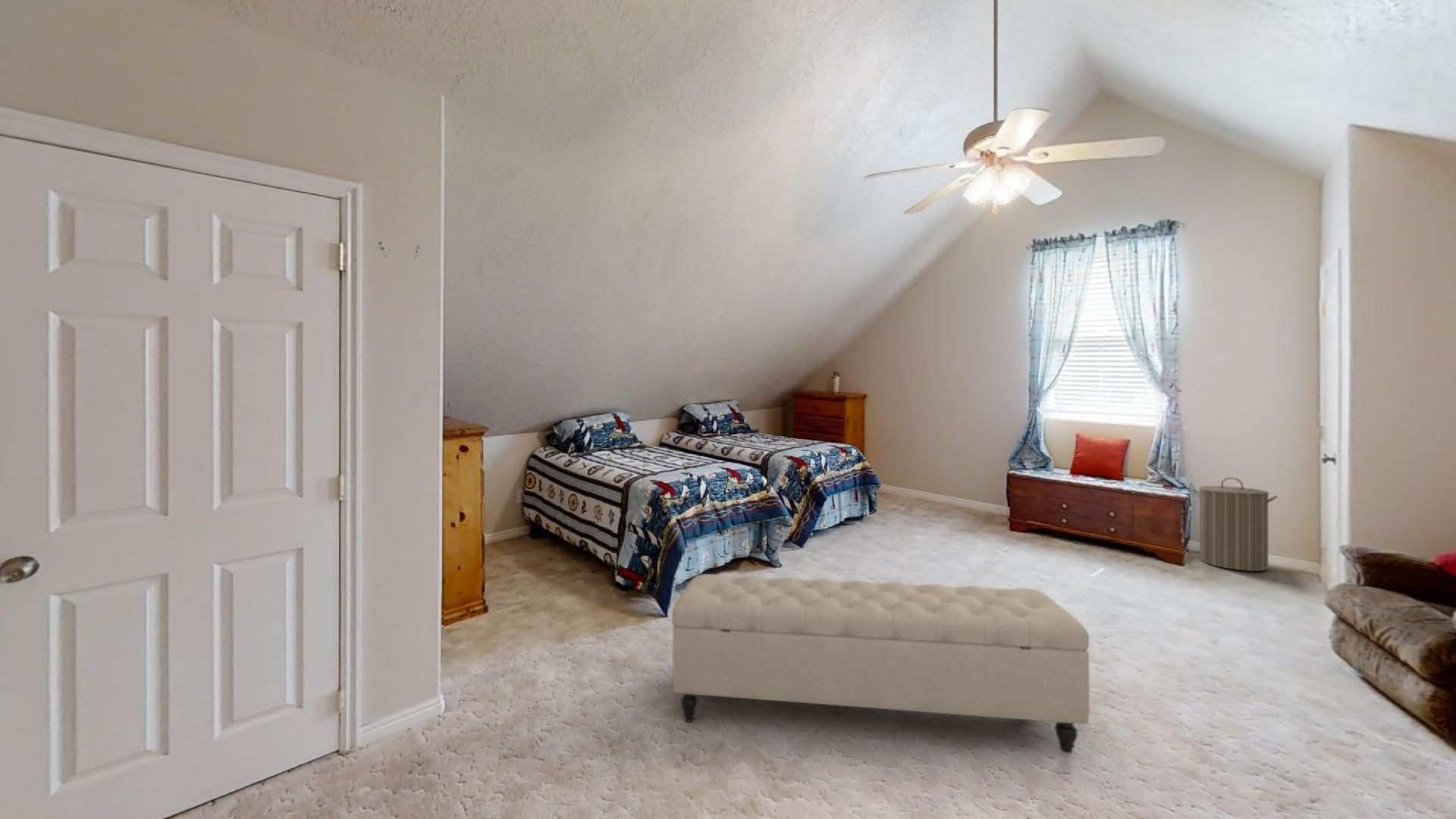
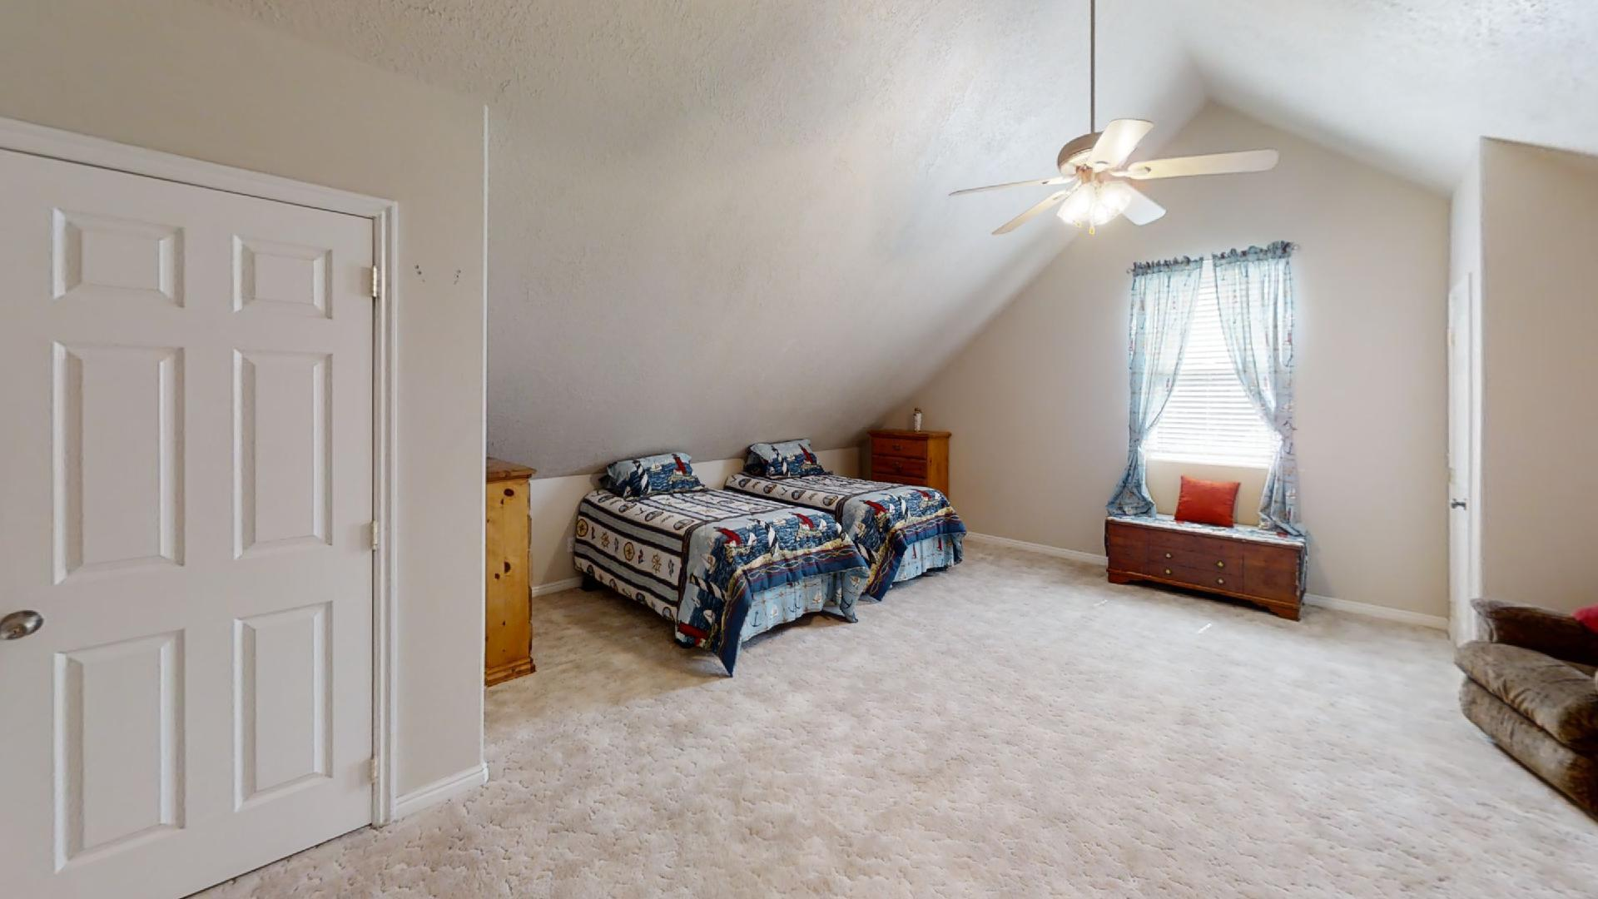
- laundry hamper [1191,477,1279,572]
- bench [671,573,1090,755]
